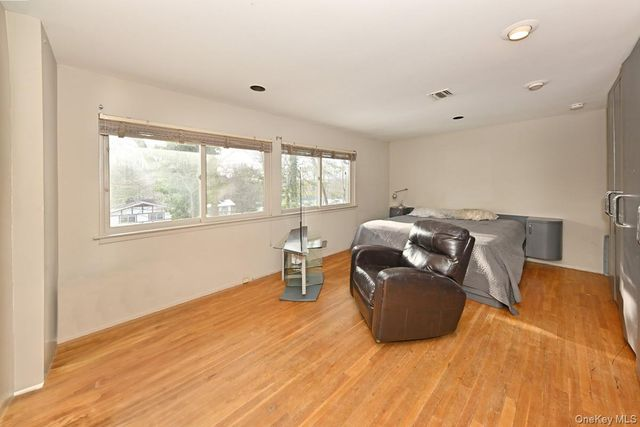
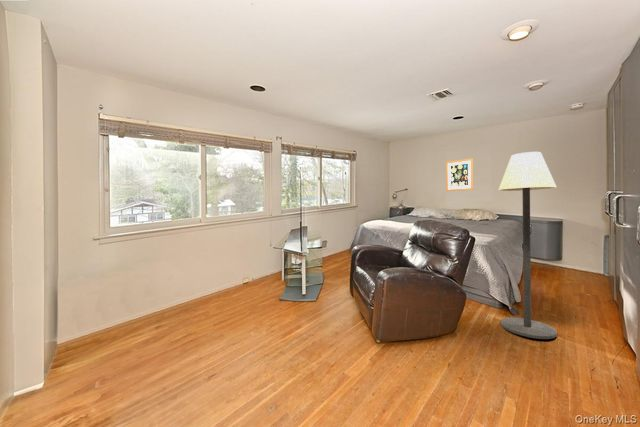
+ floor lamp [498,151,558,340]
+ wall art [445,157,474,192]
